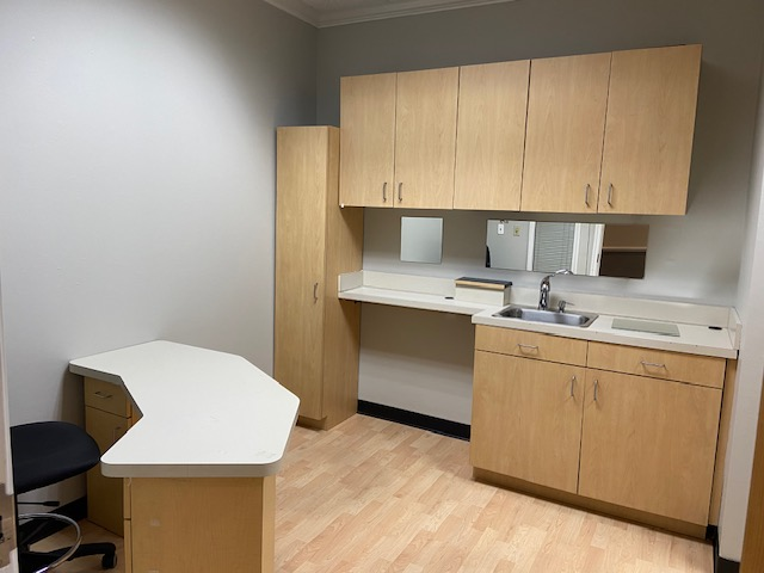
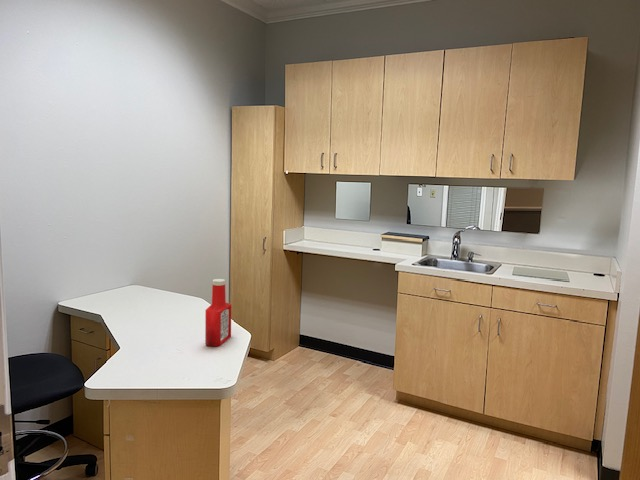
+ soap bottle [204,278,232,348]
